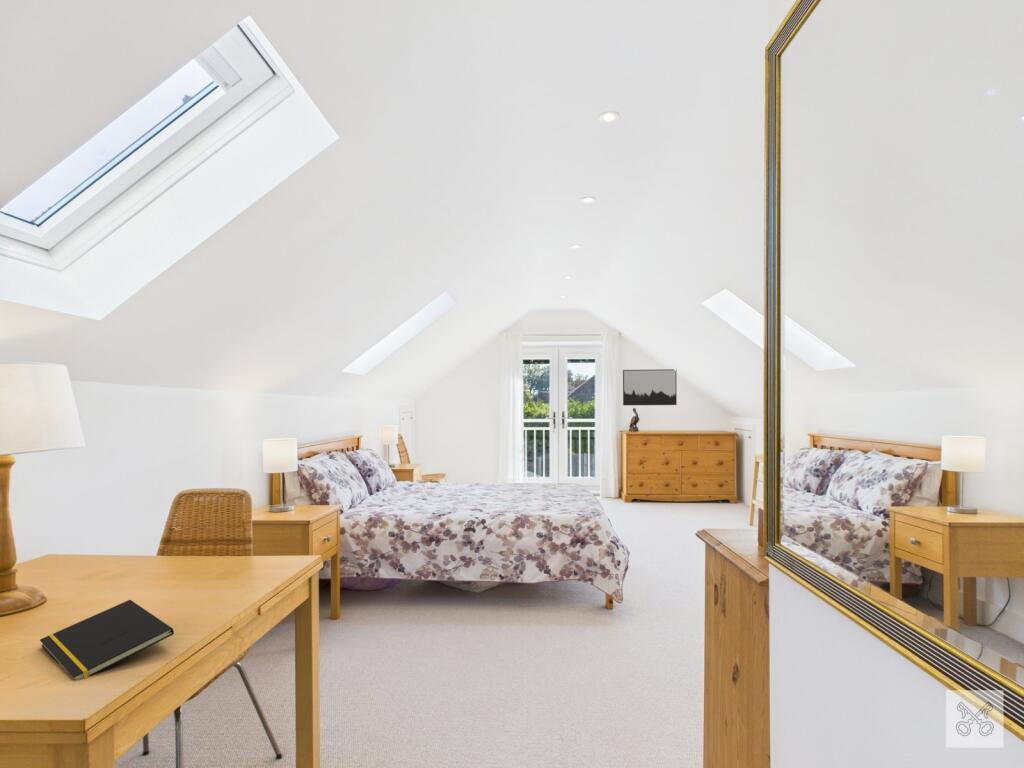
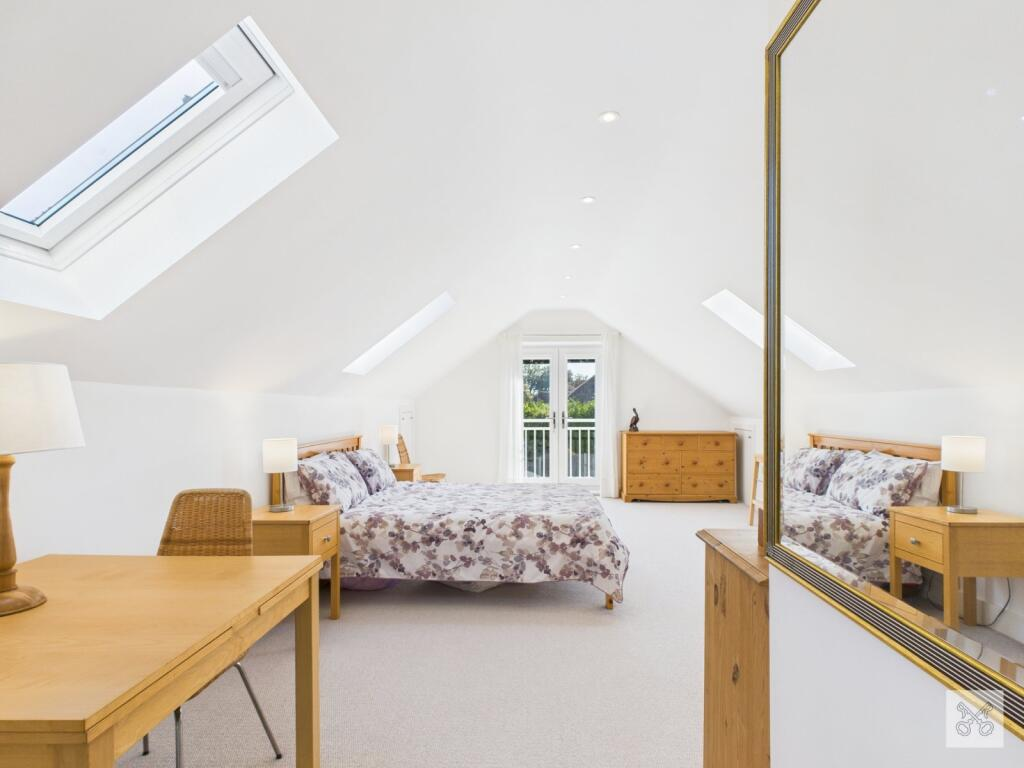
- wall art [622,368,678,406]
- notepad [39,599,175,680]
